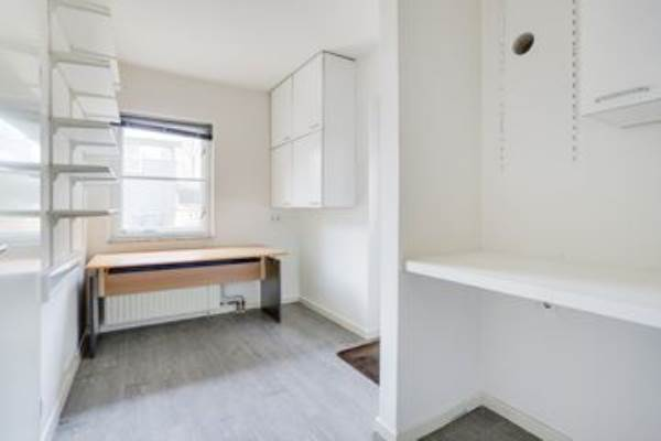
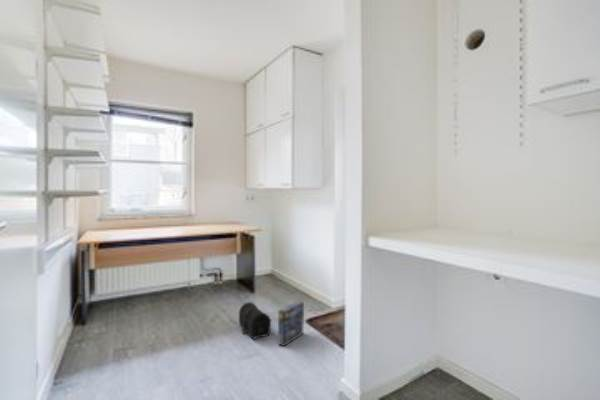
+ treasure chest [238,301,273,340]
+ box [277,300,305,347]
